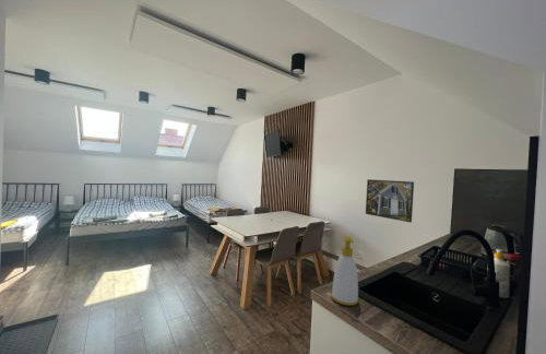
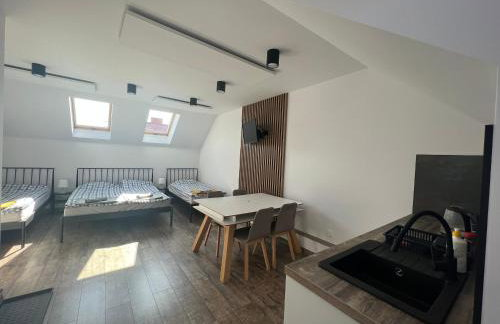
- soap bottle [330,235,359,307]
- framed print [365,178,415,224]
